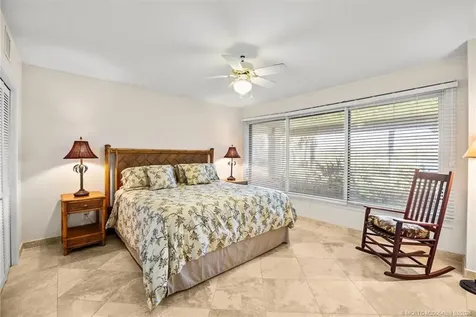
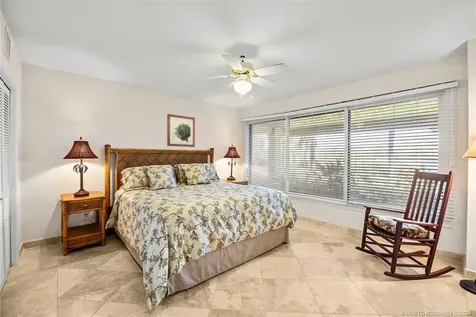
+ wall art [166,113,196,148]
